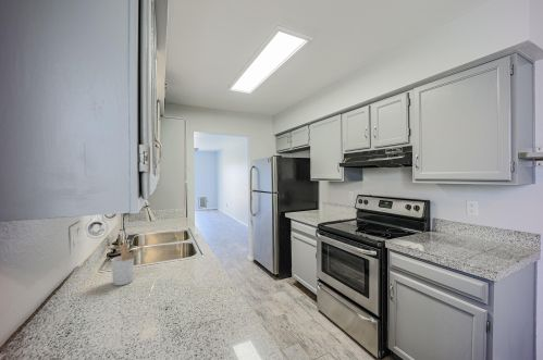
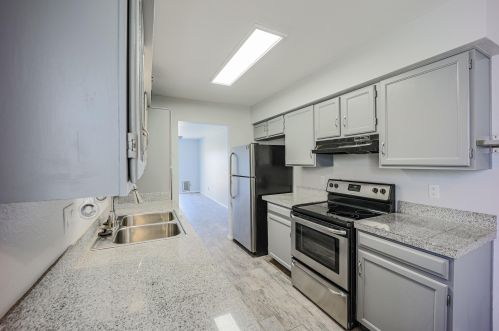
- utensil holder [110,243,146,286]
